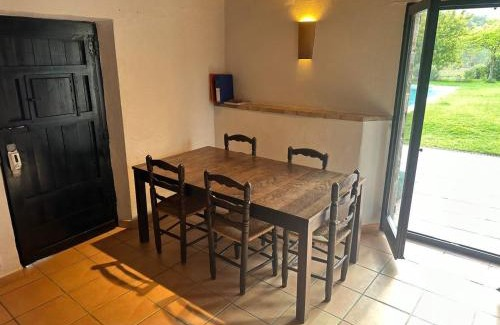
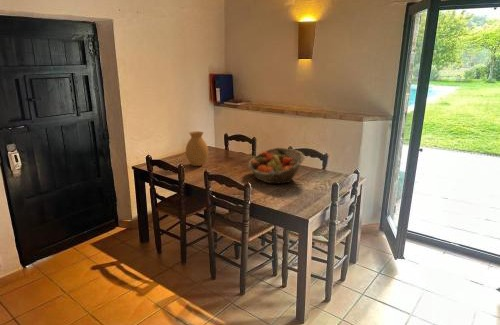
+ vase [185,130,209,167]
+ fruit basket [247,147,306,185]
